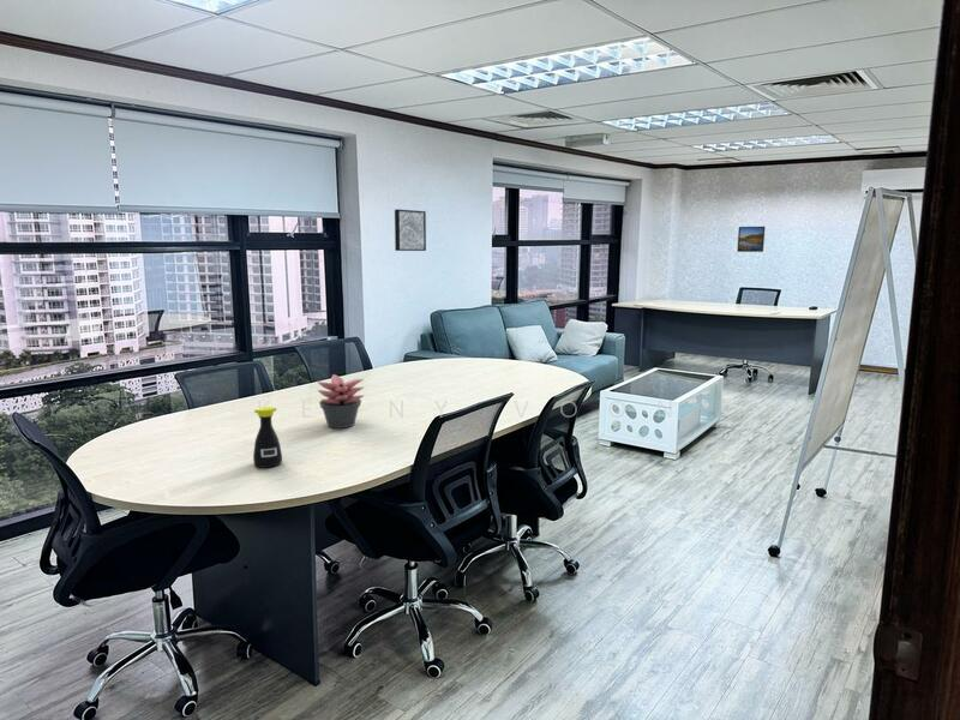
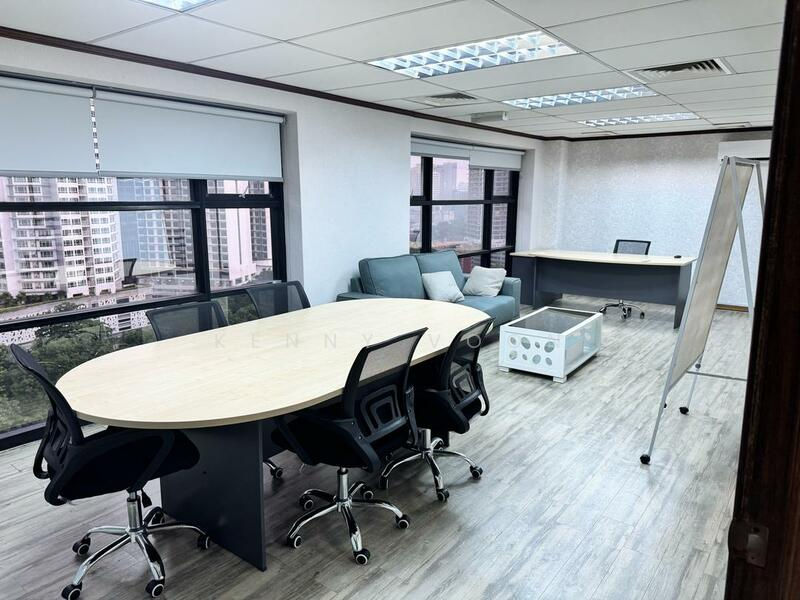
- bottle [252,406,283,469]
- succulent plant [316,373,365,430]
- wall art [394,208,427,252]
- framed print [736,226,767,253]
